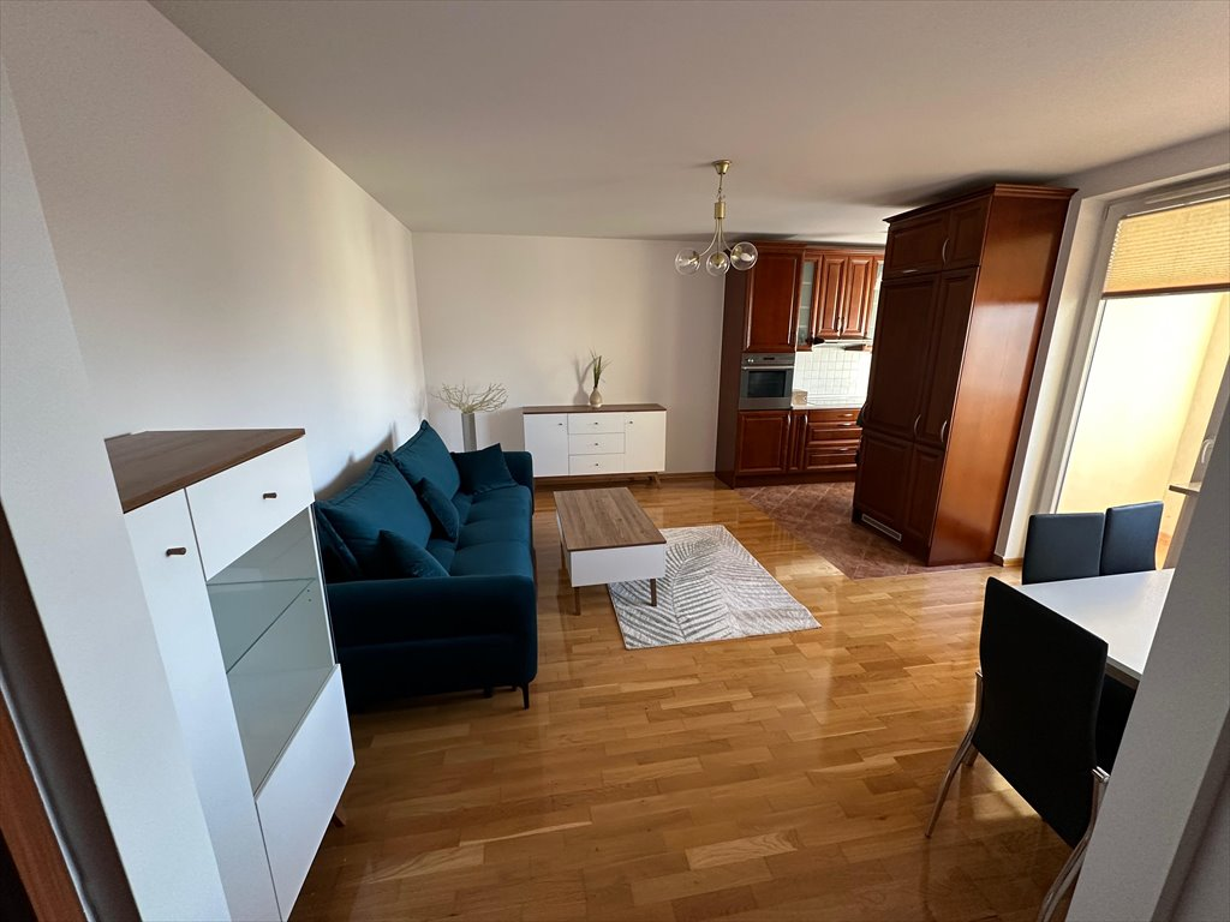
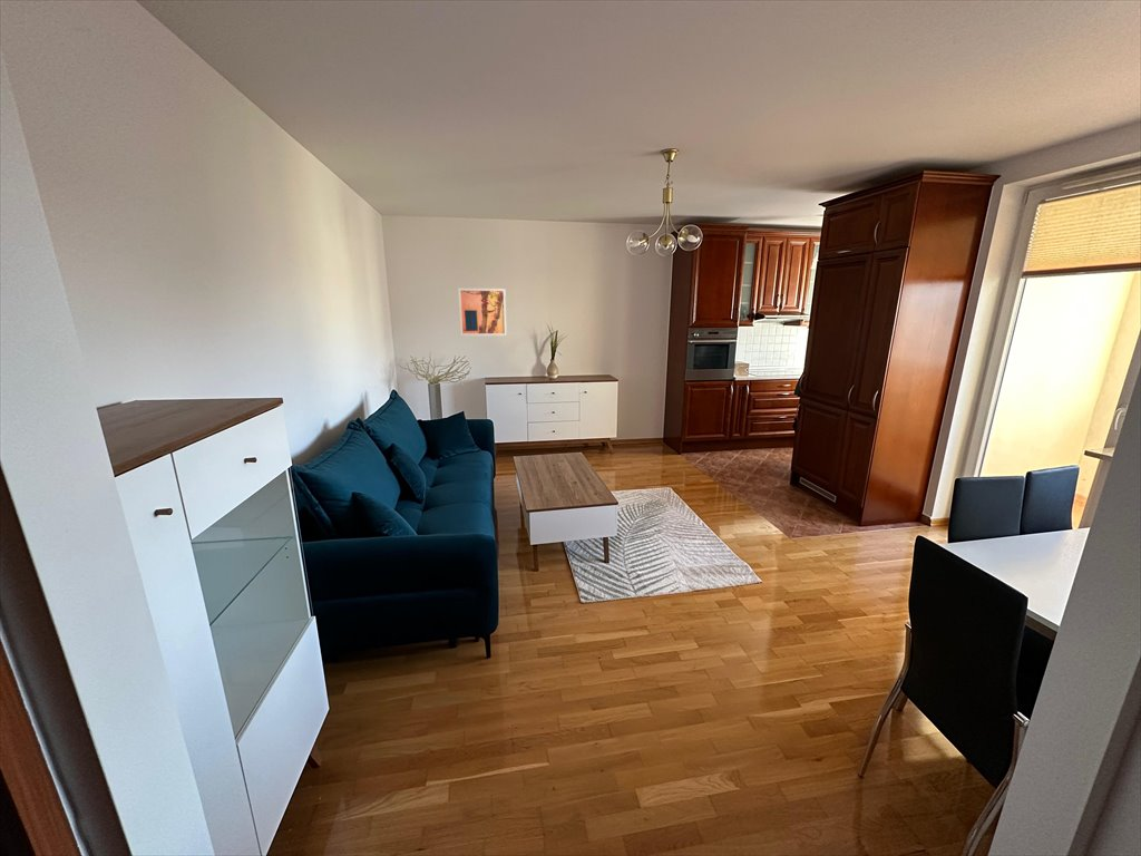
+ wall art [457,288,508,337]
